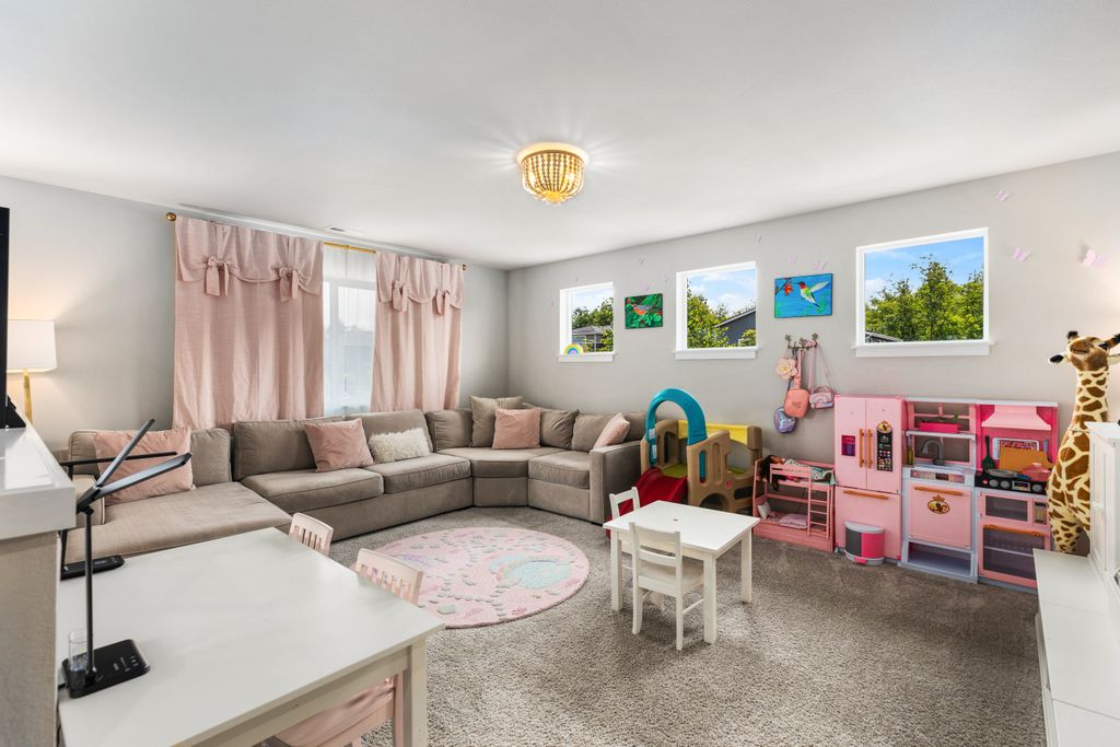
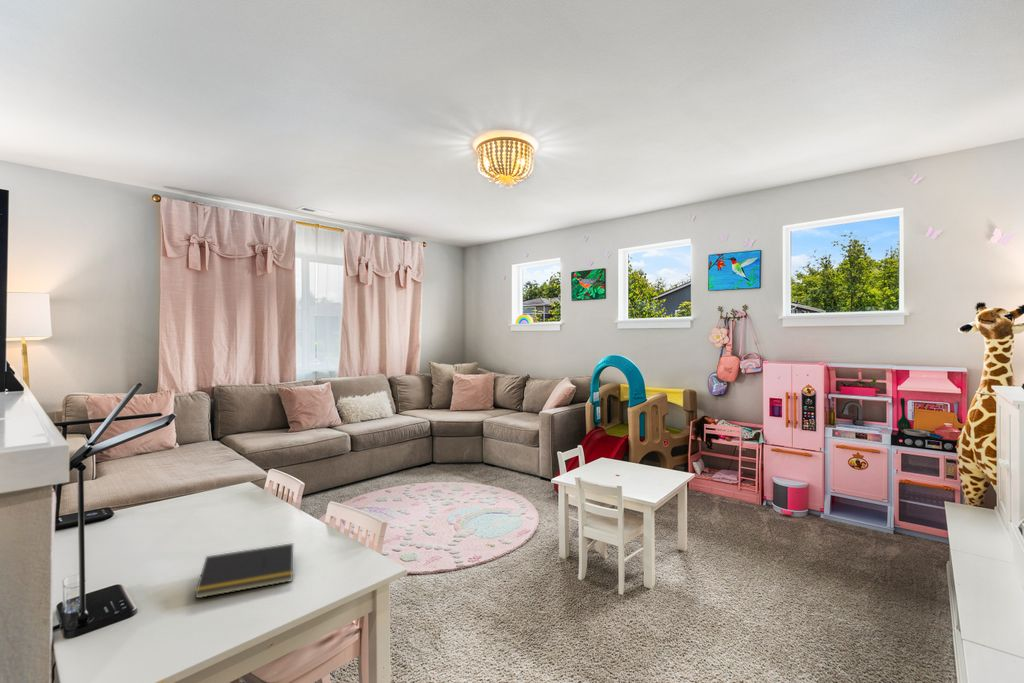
+ notepad [194,542,294,600]
